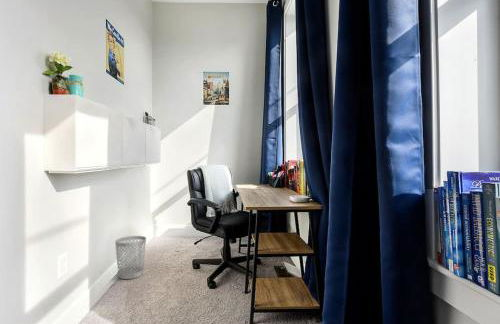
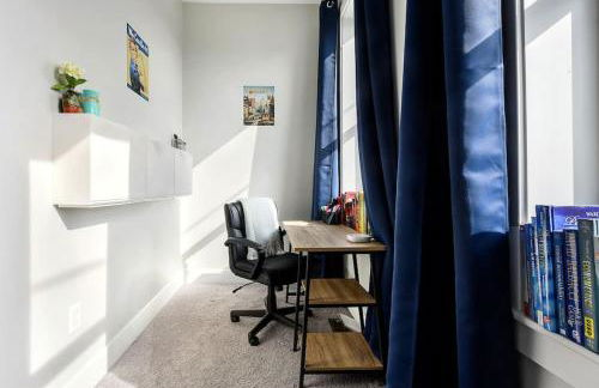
- wastebasket [114,235,147,280]
